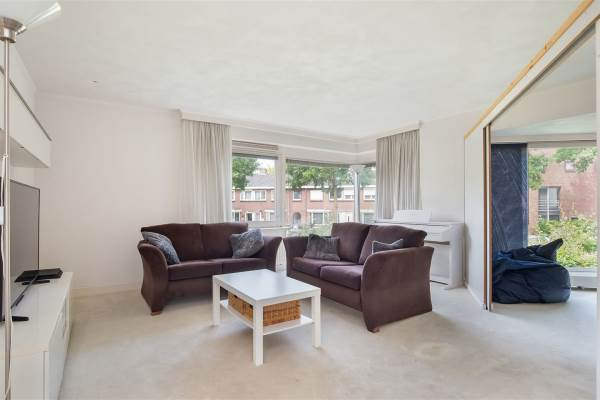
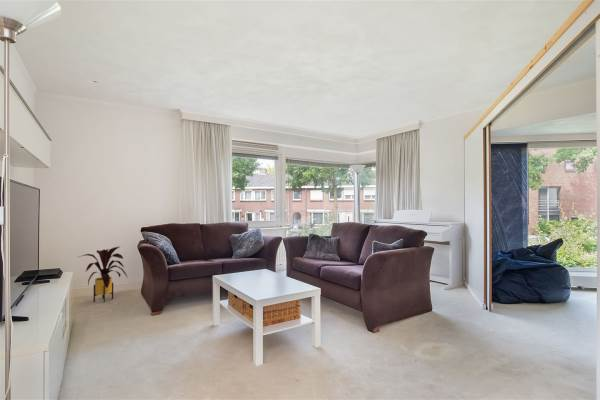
+ house plant [76,246,129,303]
